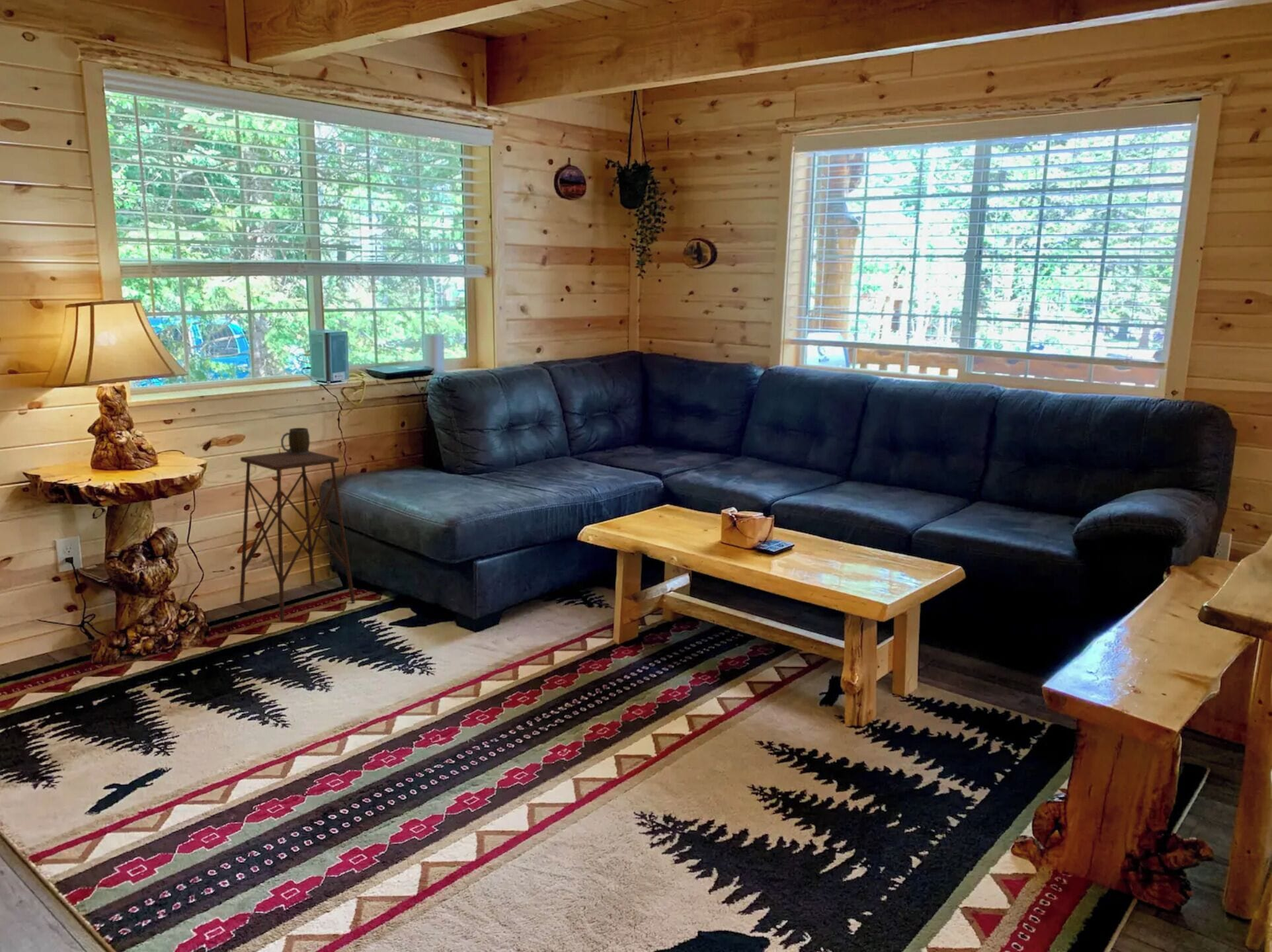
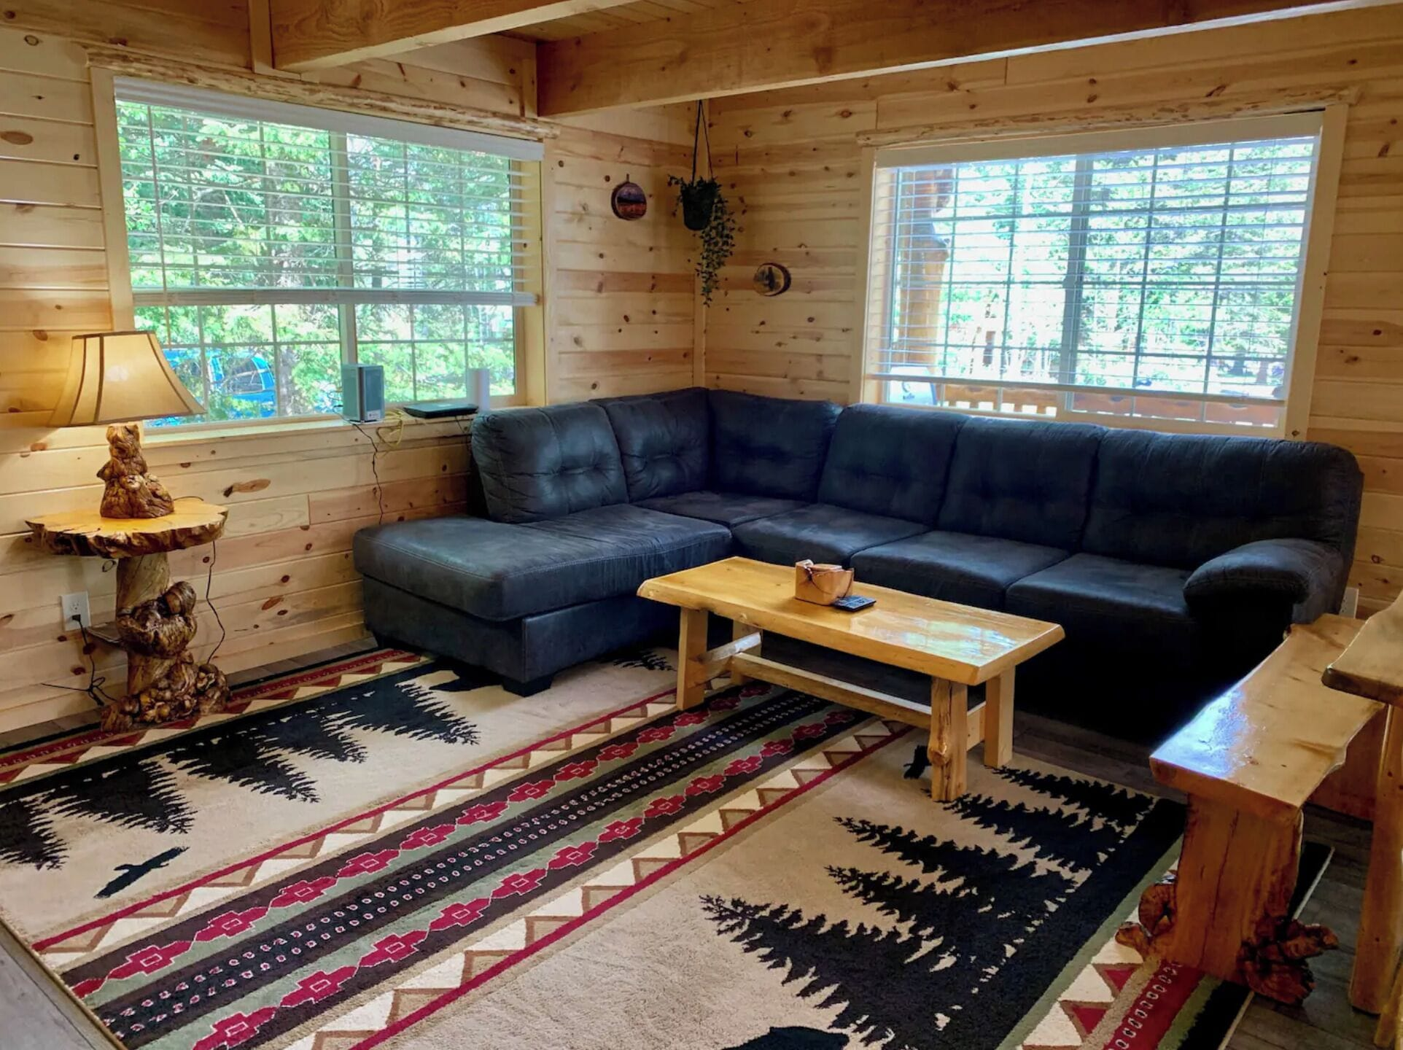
- side table [239,450,356,622]
- mug [280,427,311,454]
